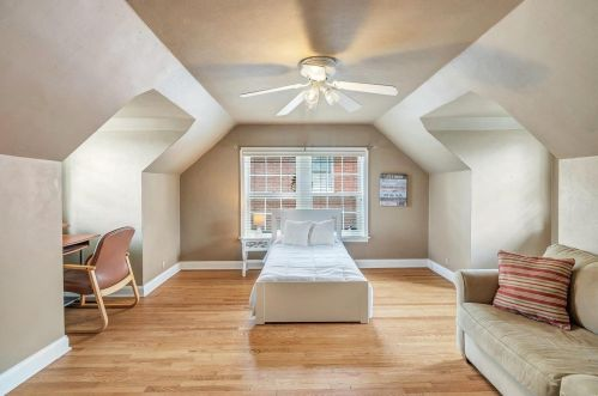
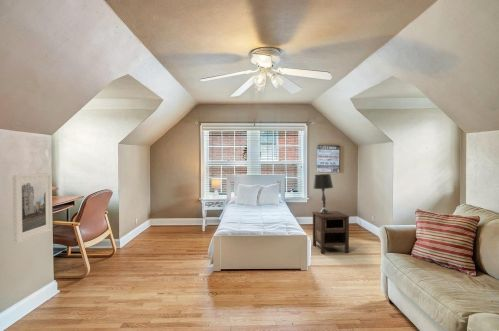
+ nightstand [311,210,350,254]
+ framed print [12,172,52,245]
+ table lamp [312,173,334,214]
